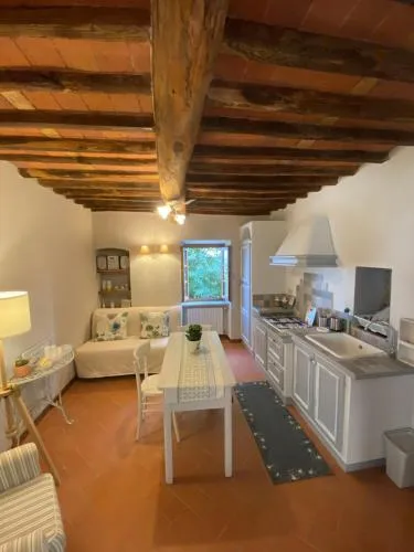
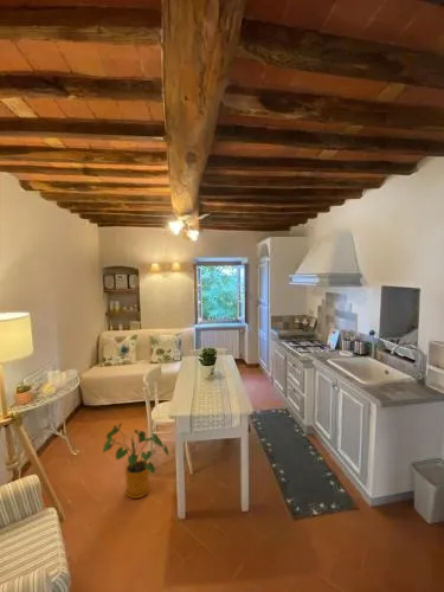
+ house plant [102,423,170,500]
